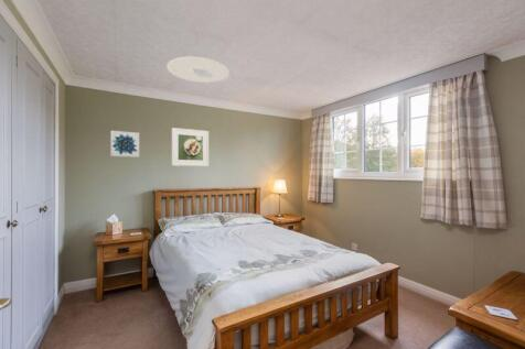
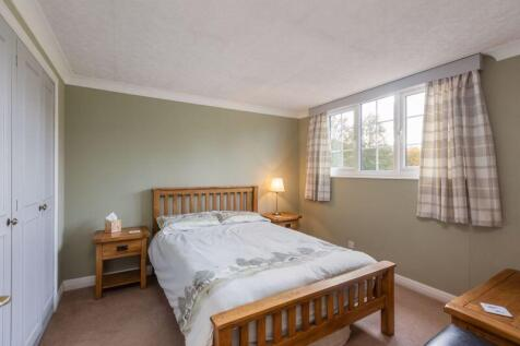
- ceiling light [165,56,231,84]
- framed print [171,127,210,167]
- wall art [109,130,140,159]
